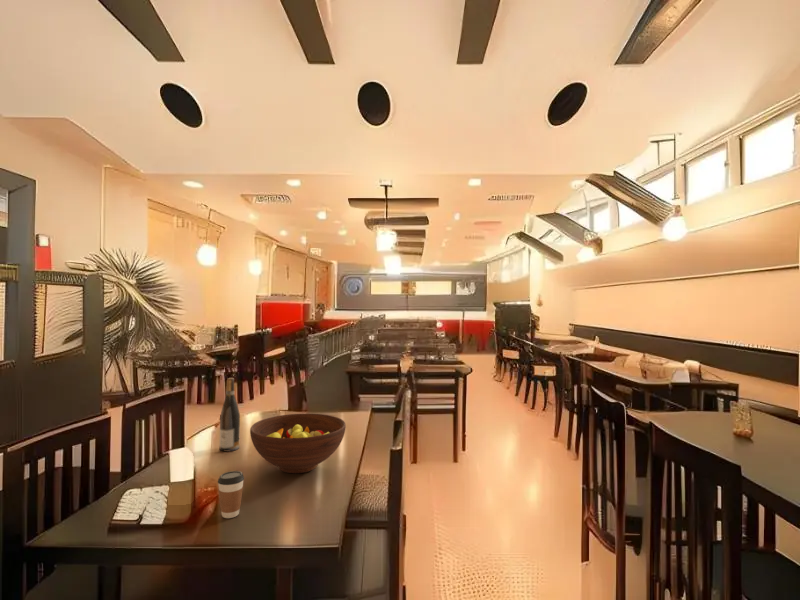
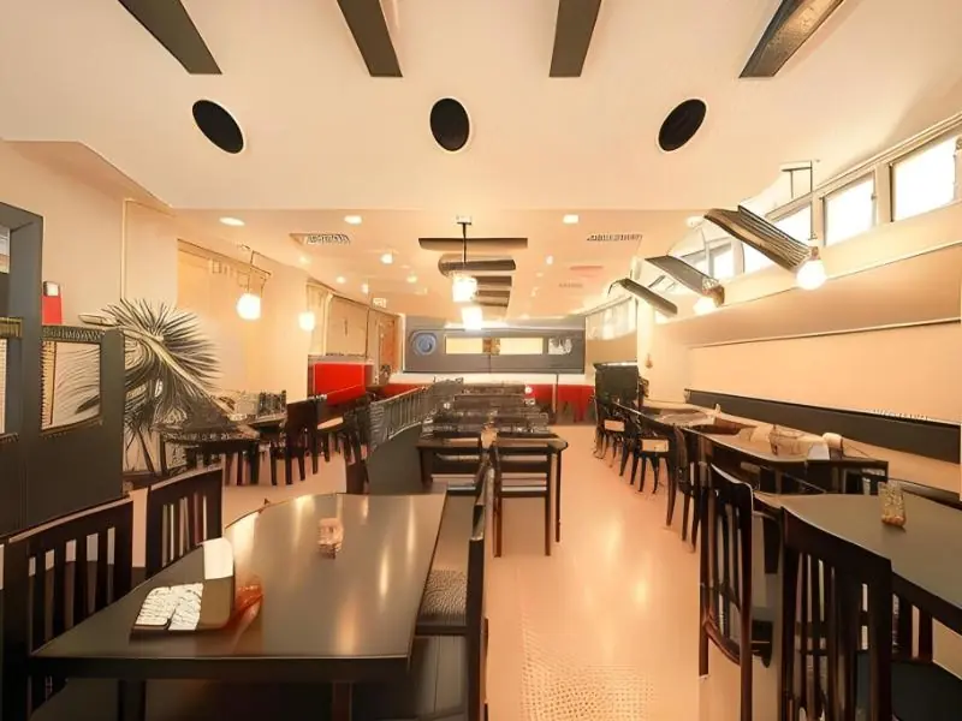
- coffee cup [217,470,245,519]
- wine bottle [219,377,241,452]
- fruit bowl [249,413,347,474]
